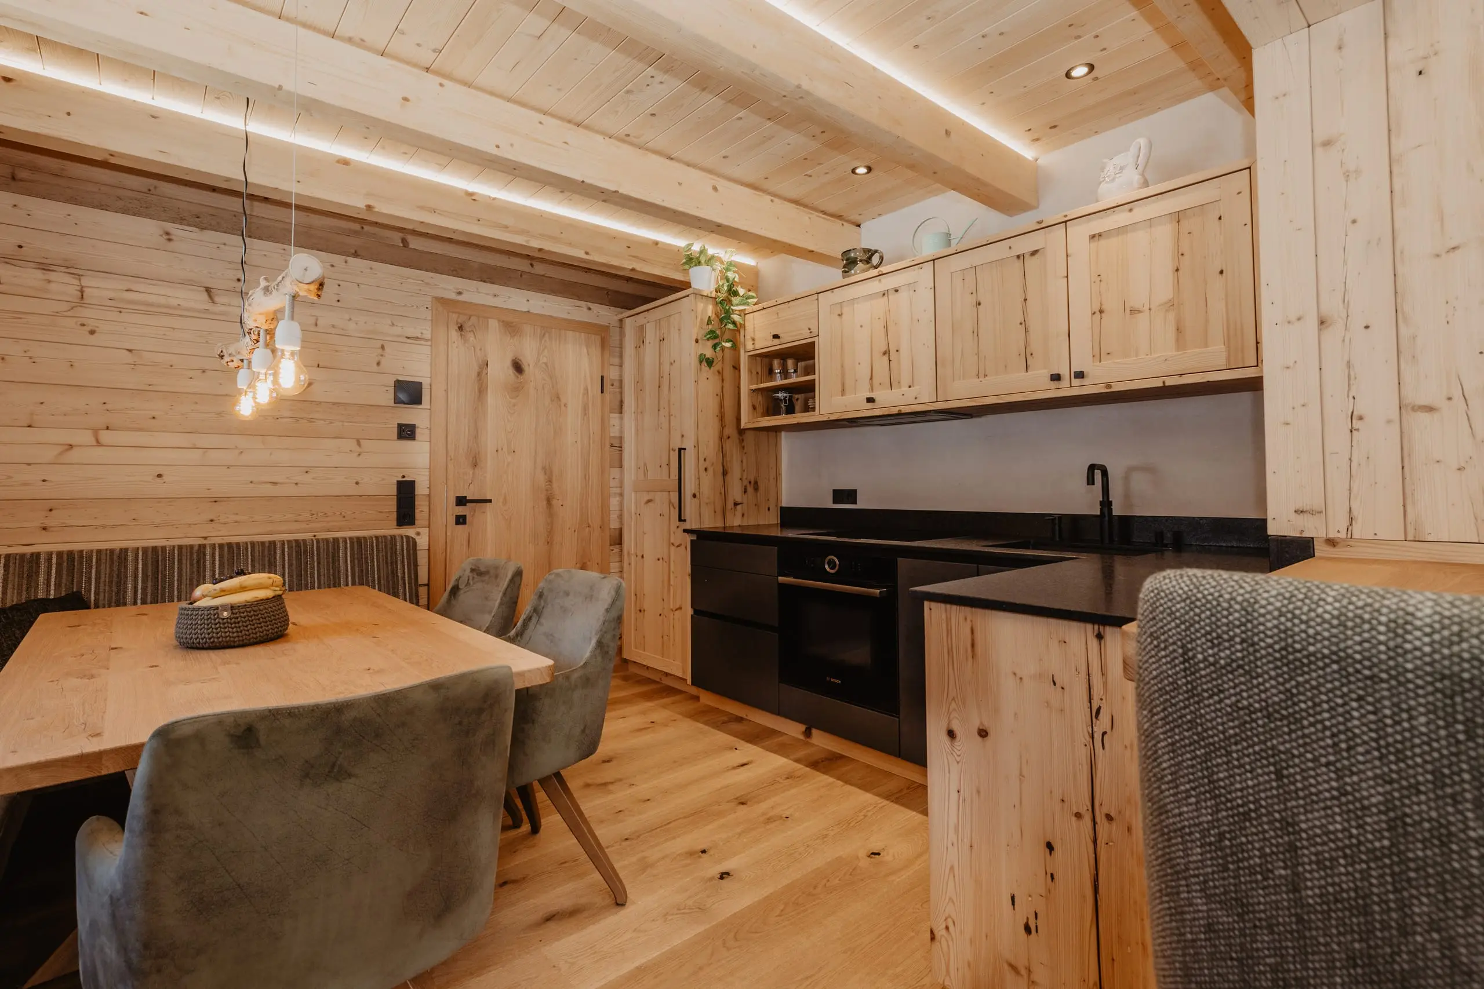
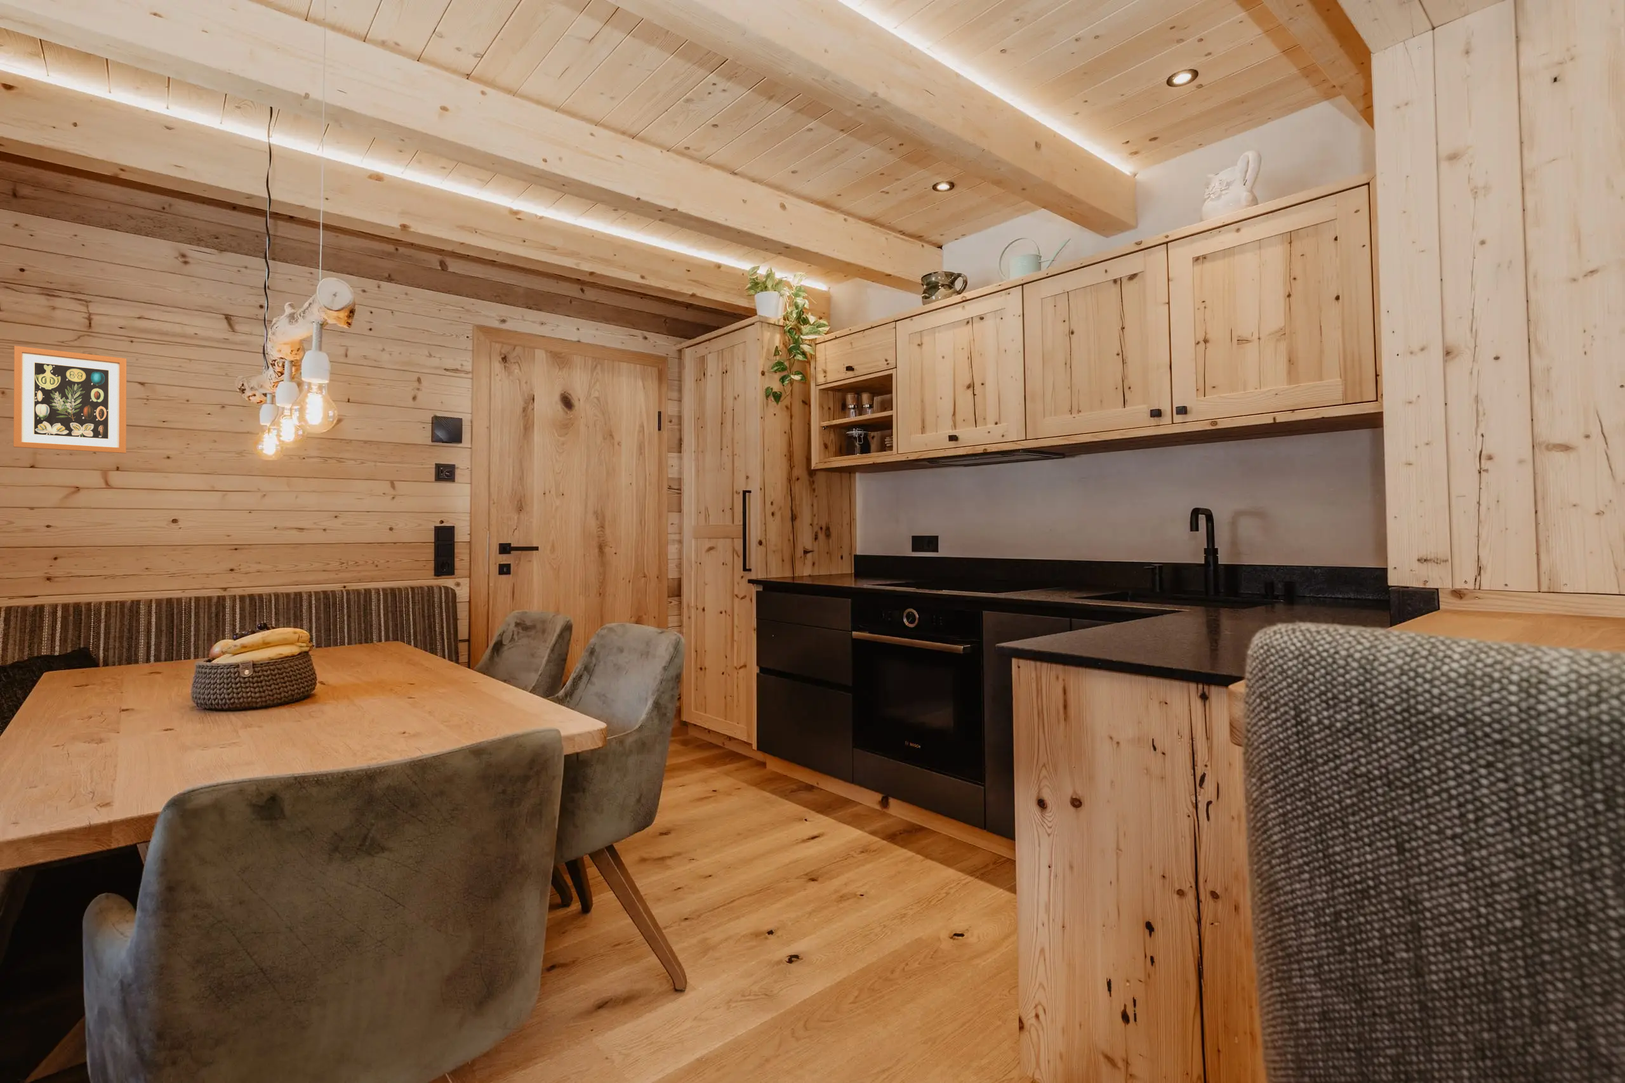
+ wall art [12,346,127,454]
